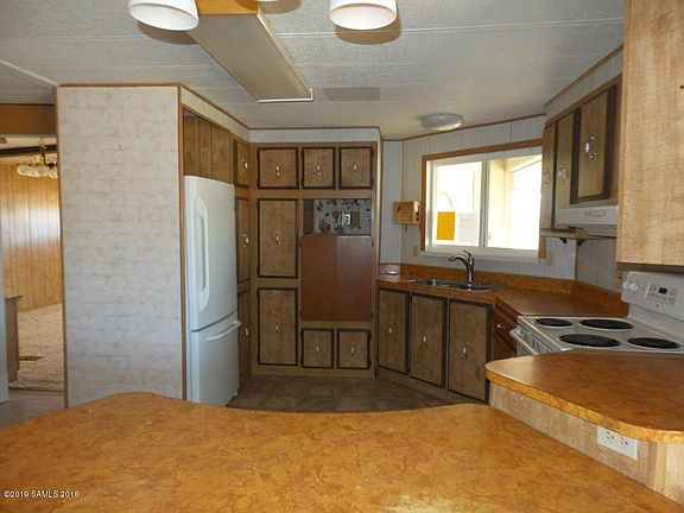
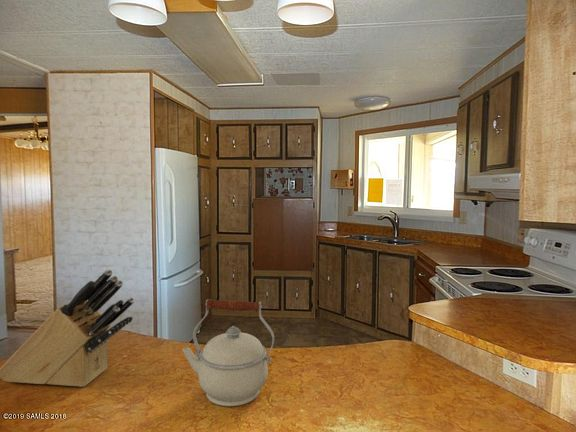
+ knife block [0,269,135,388]
+ kettle [182,298,275,407]
